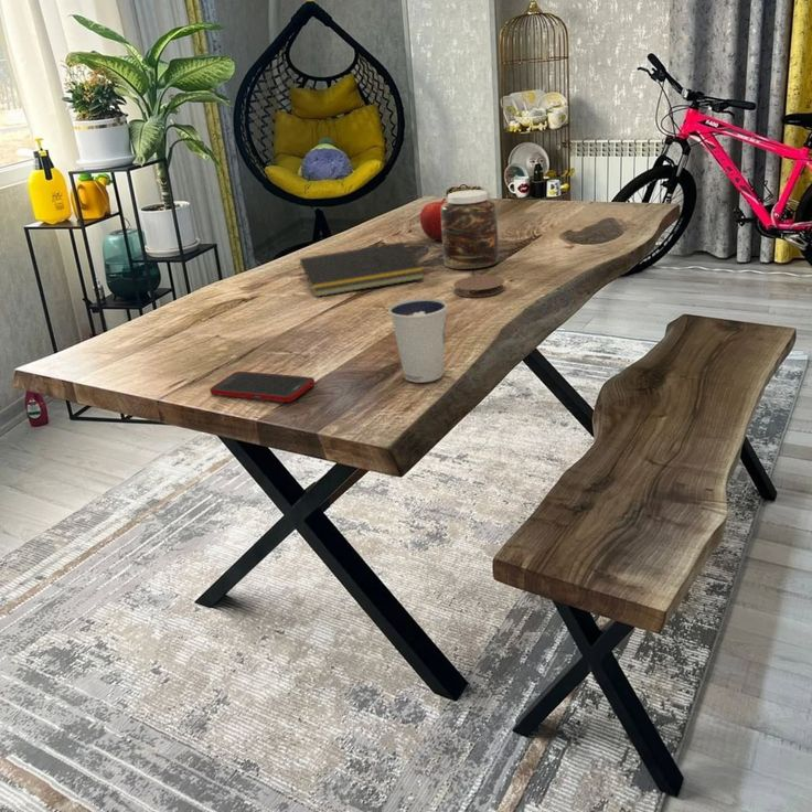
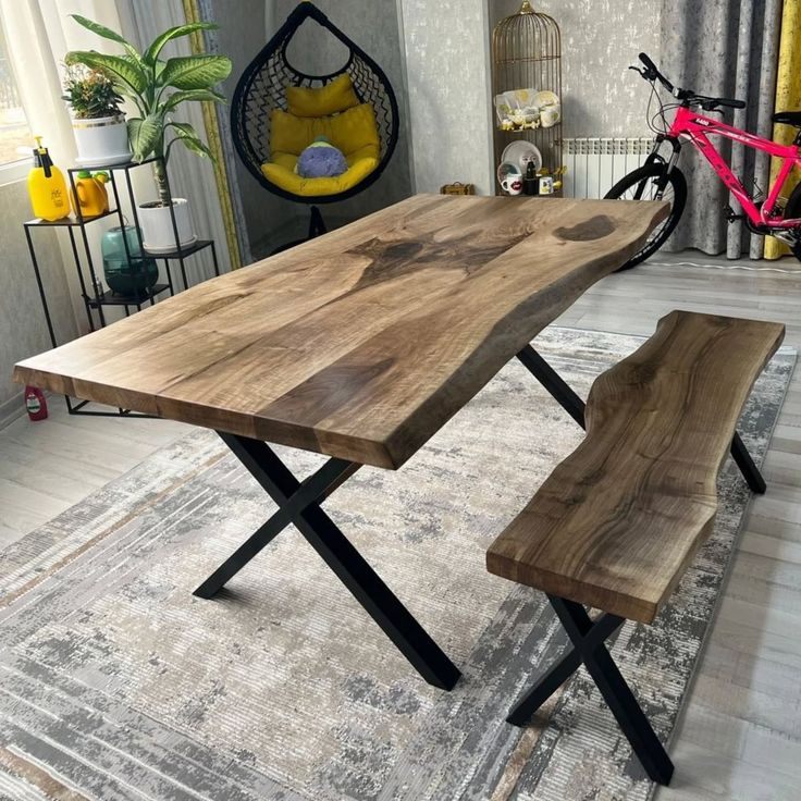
- notepad [299,242,426,298]
- coaster [452,275,505,298]
- jar [441,189,500,270]
- cell phone [209,371,316,403]
- dixie cup [387,297,448,384]
- fruit [419,196,448,242]
